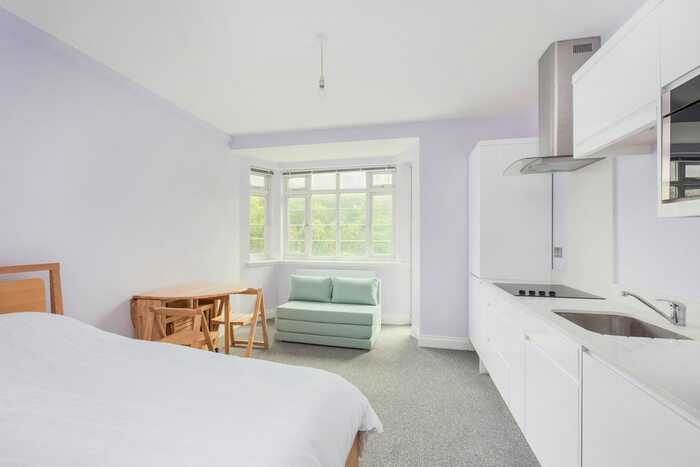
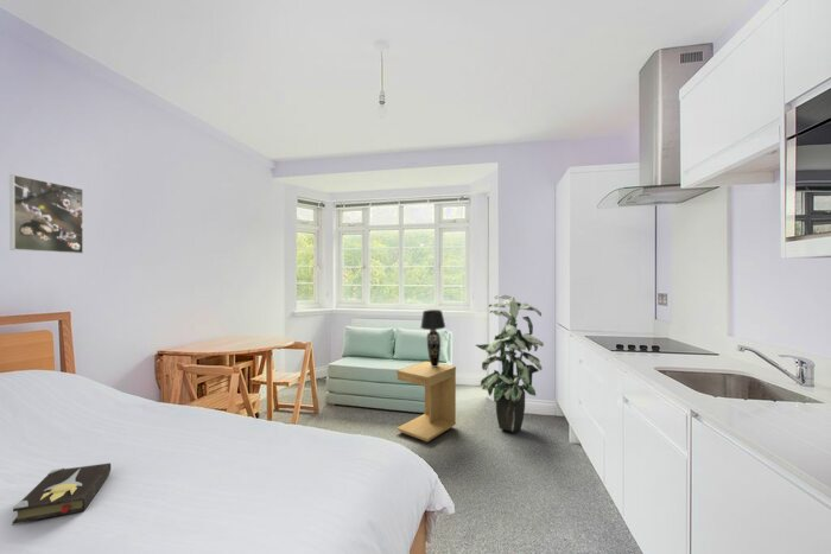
+ side table [395,361,457,442]
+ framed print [8,173,84,255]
+ table lamp [420,308,446,367]
+ indoor plant [475,294,545,433]
+ hardback book [11,461,112,527]
